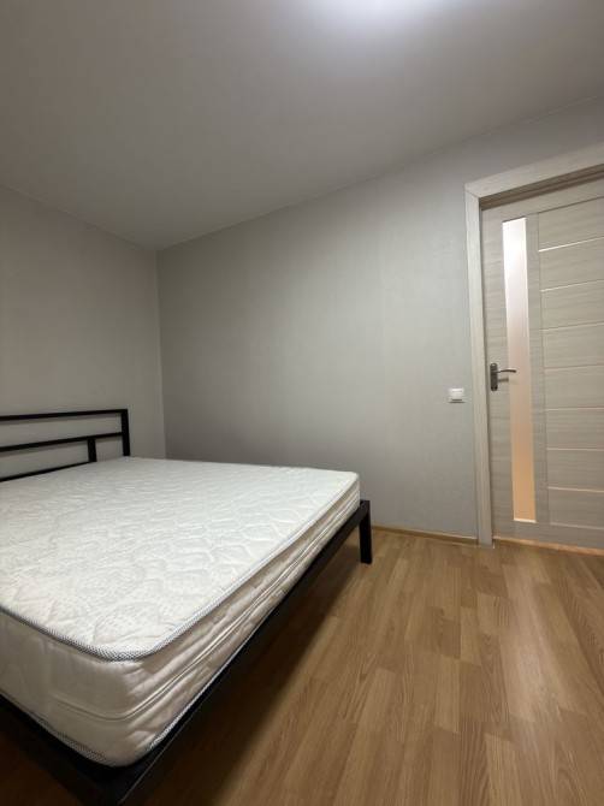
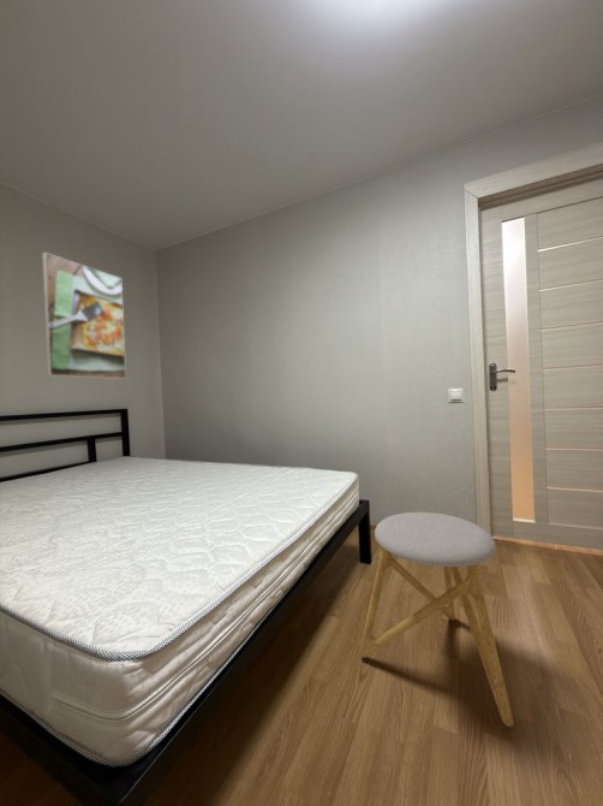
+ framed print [41,251,127,380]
+ stool [358,511,514,728]
